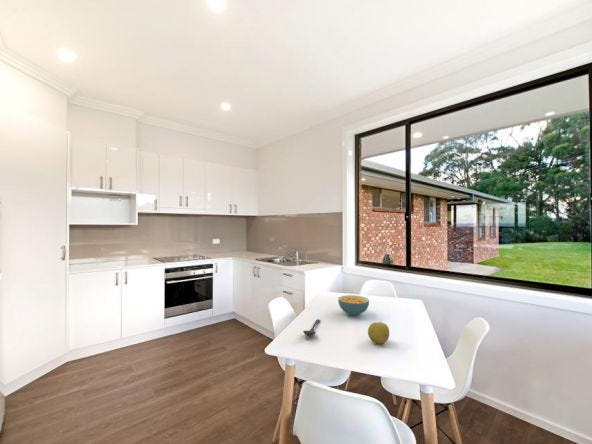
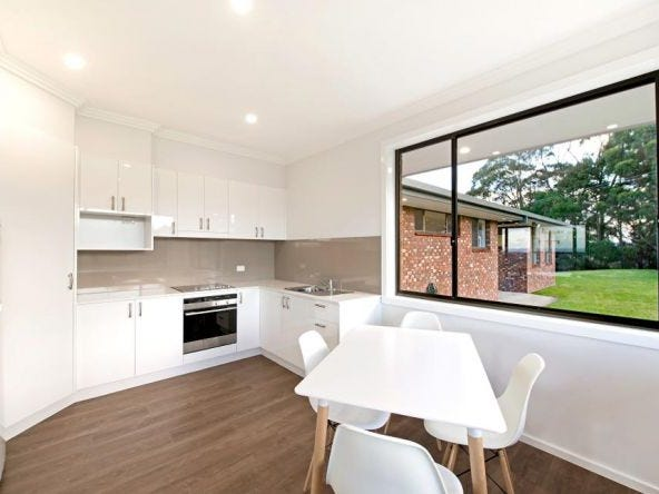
- cereal bowl [337,294,370,317]
- fruit [367,321,390,345]
- stirrer [302,318,321,337]
